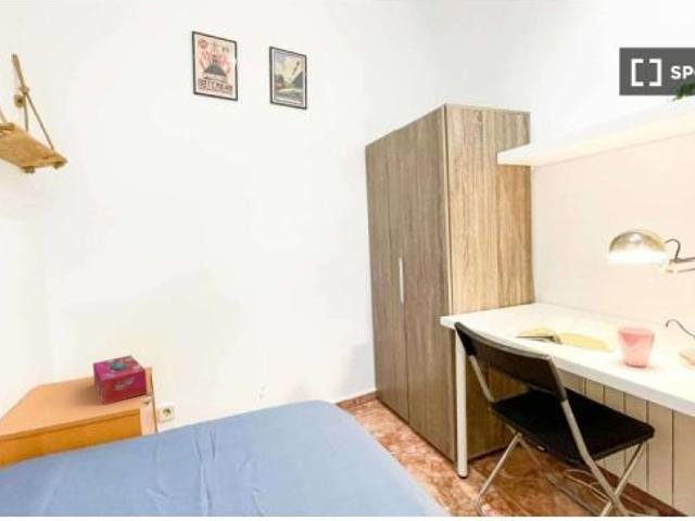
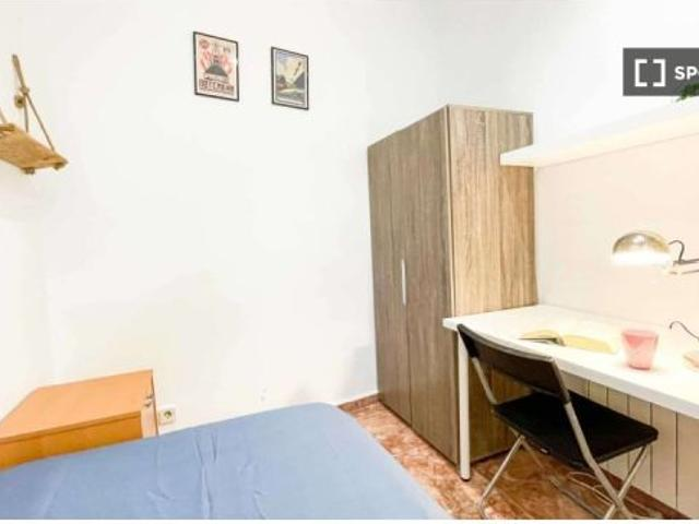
- tissue box [92,354,149,406]
